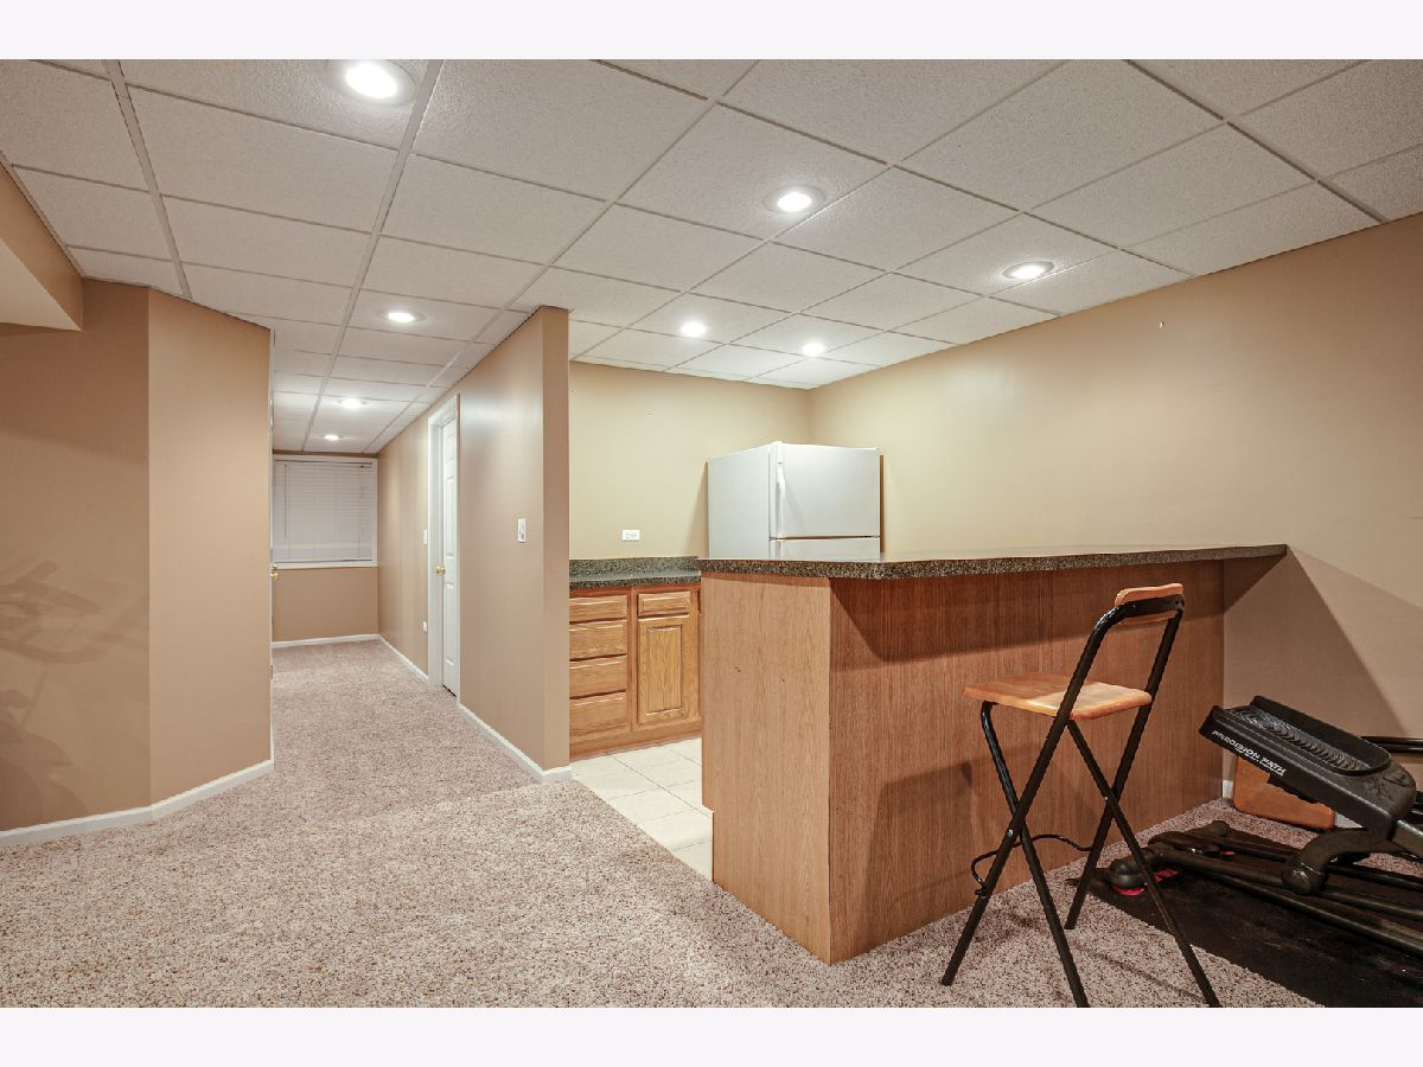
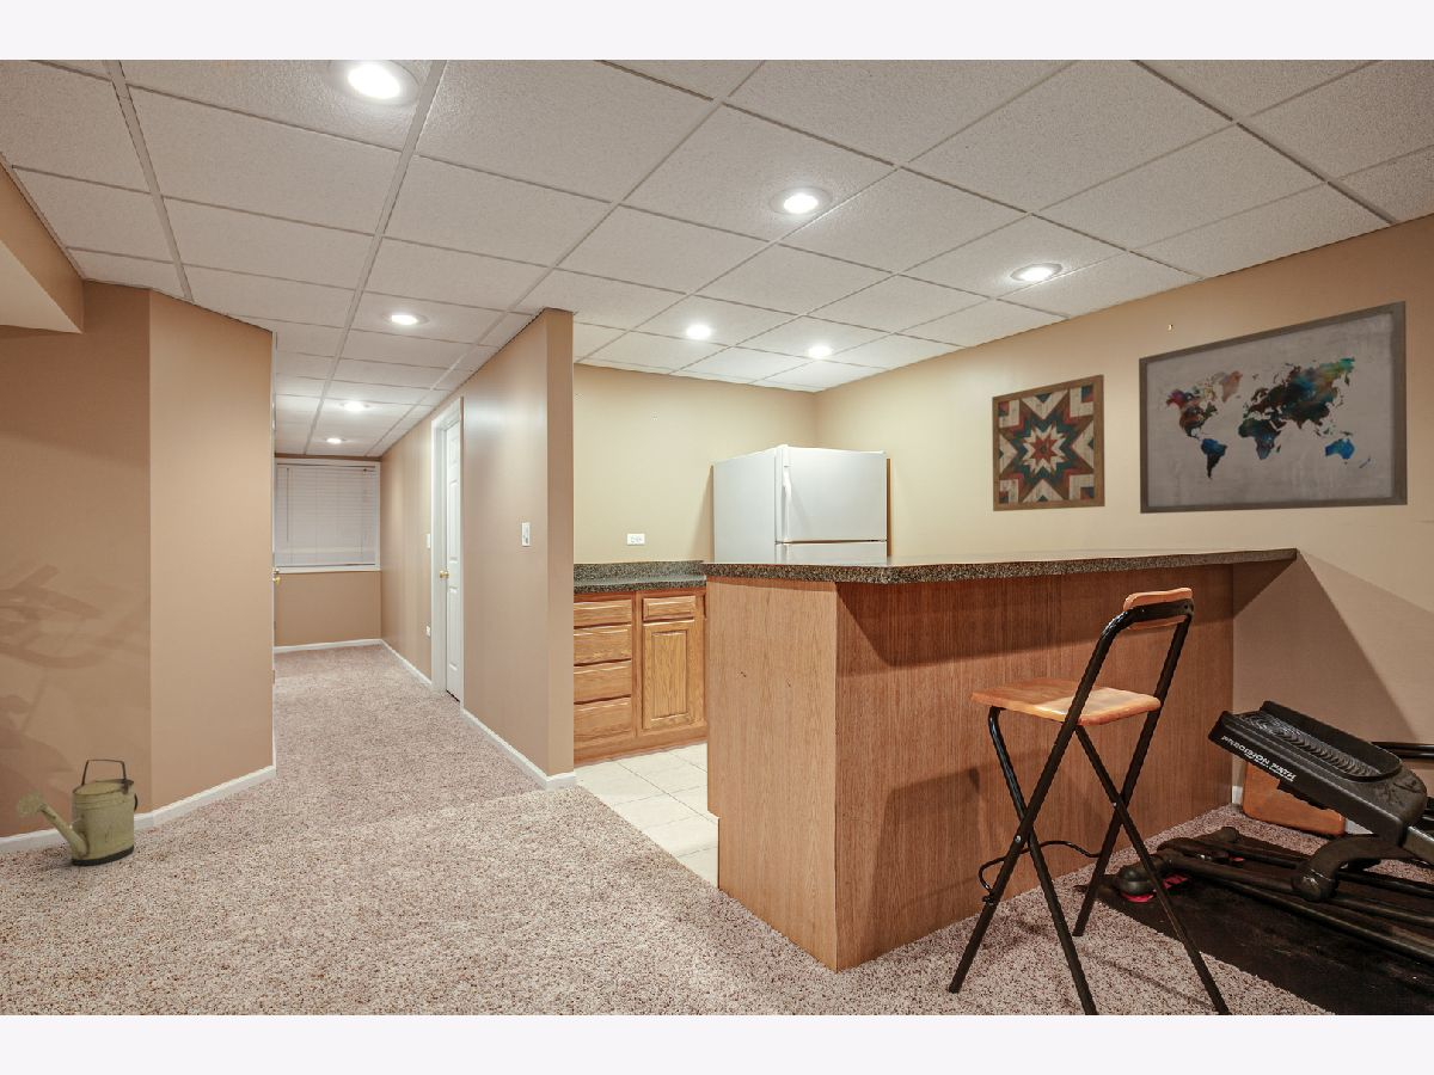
+ wall art [1138,300,1409,515]
+ watering can [14,758,139,867]
+ wall art [991,374,1107,512]
